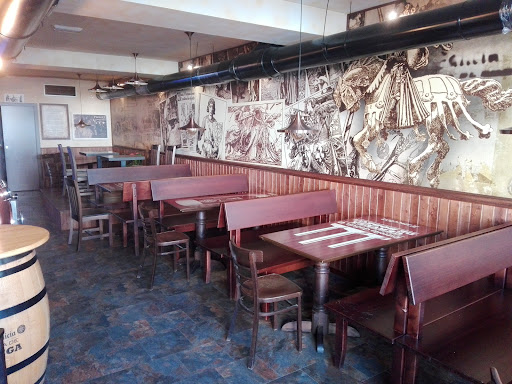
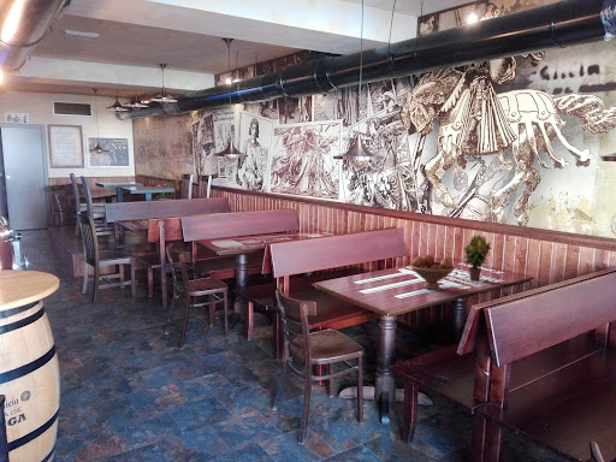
+ fruit bowl [409,254,455,291]
+ potted plant [461,233,492,282]
